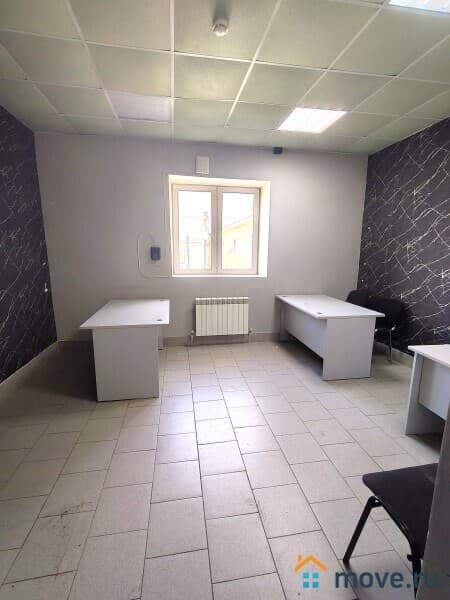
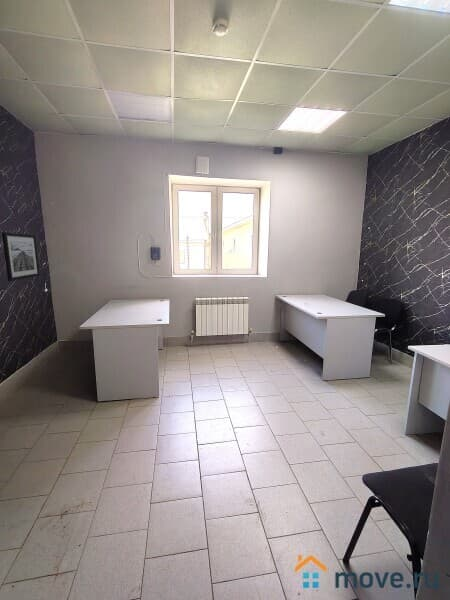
+ wall art [1,231,41,282]
